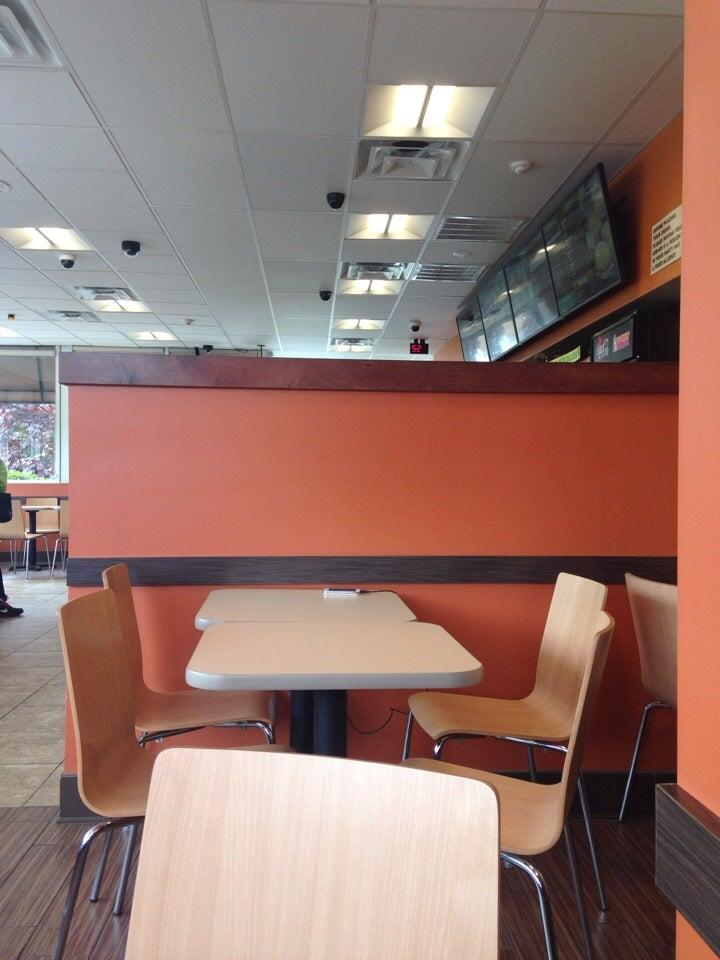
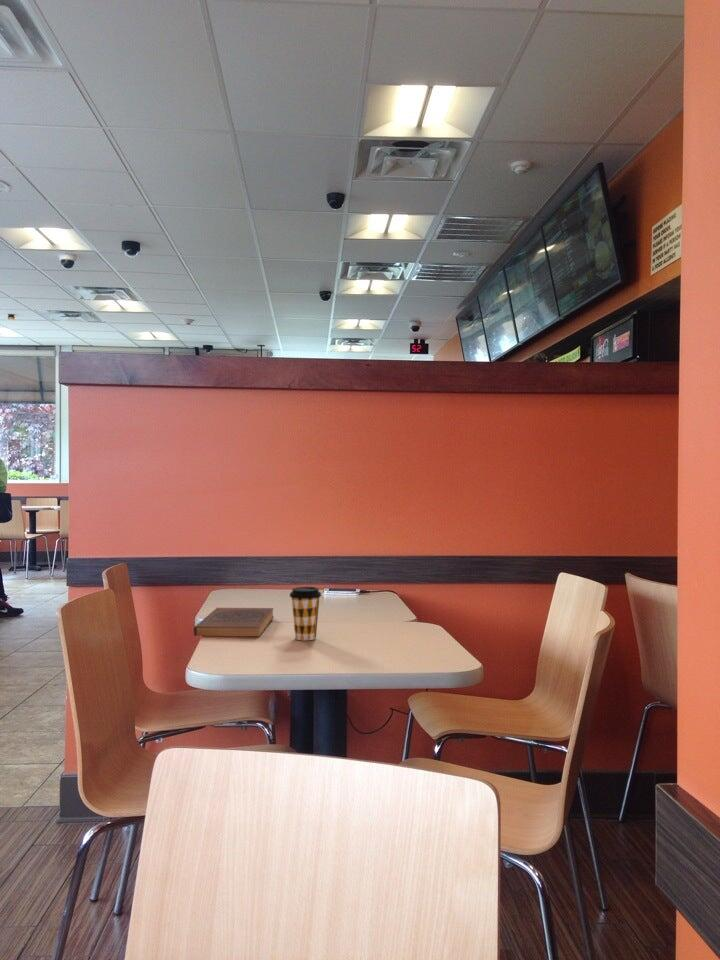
+ book [193,607,275,638]
+ coffee cup [289,586,322,641]
